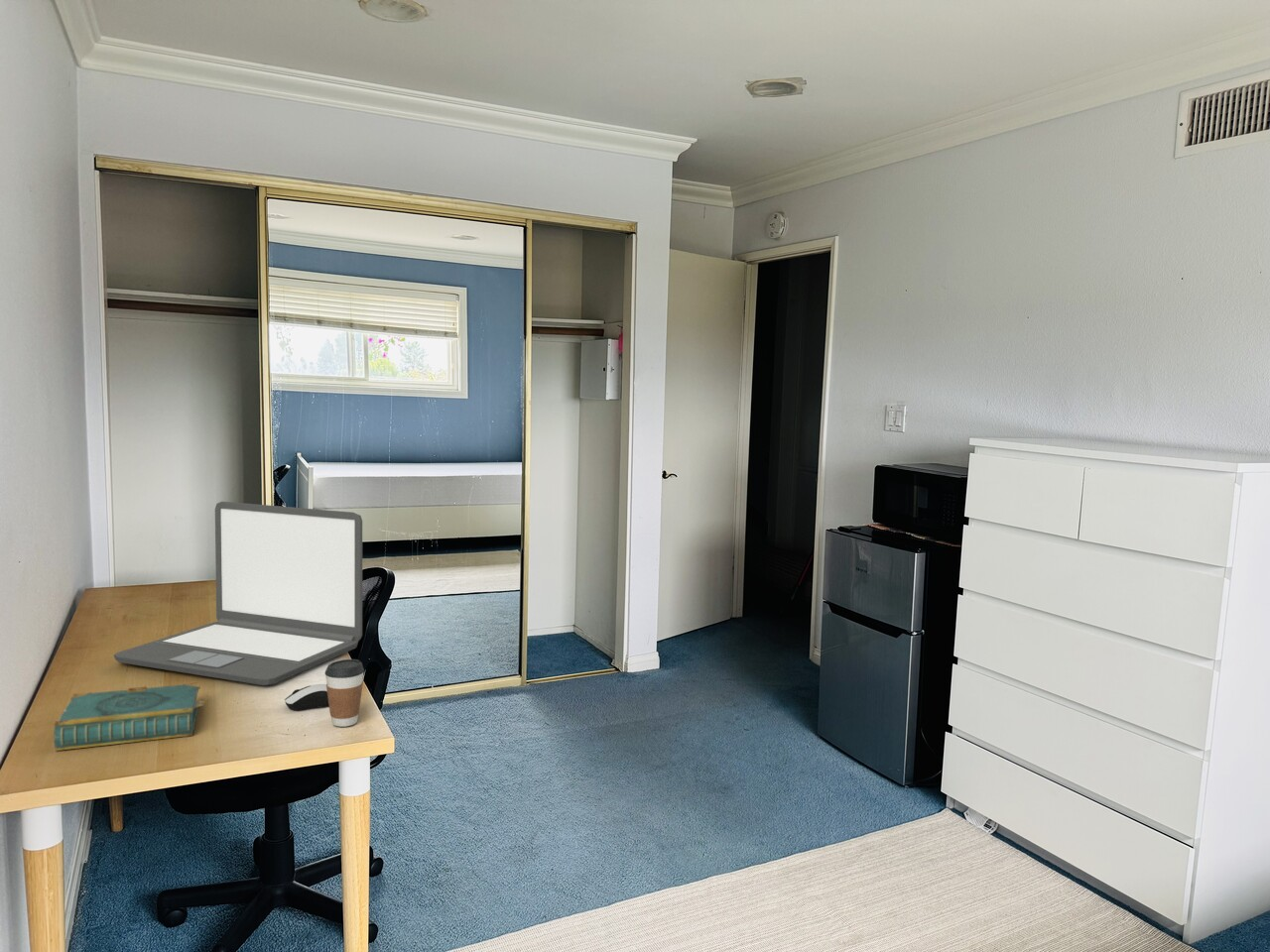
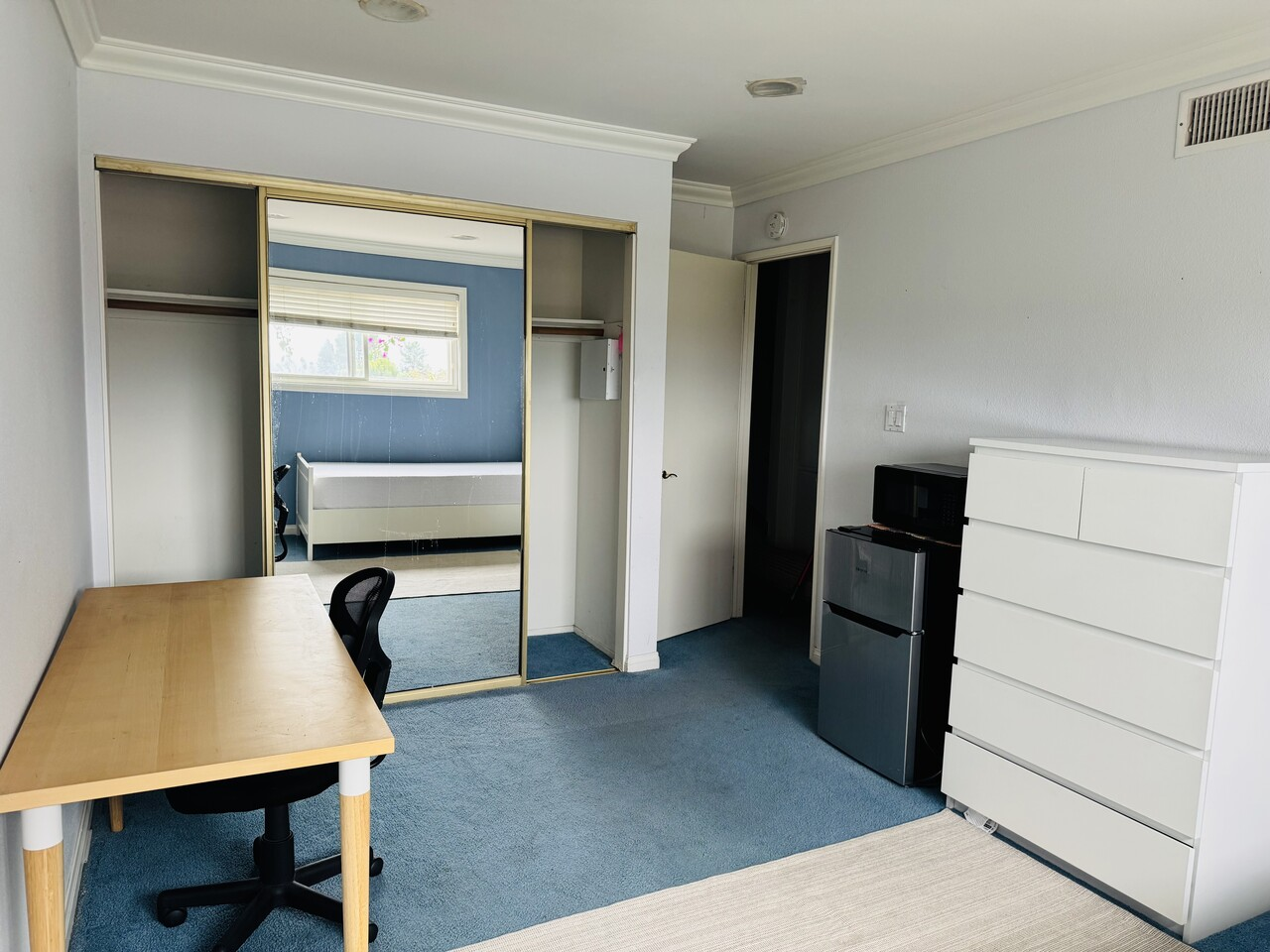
- computer mouse [284,683,329,711]
- book [54,681,205,752]
- laptop [113,501,363,687]
- coffee cup [324,658,365,728]
